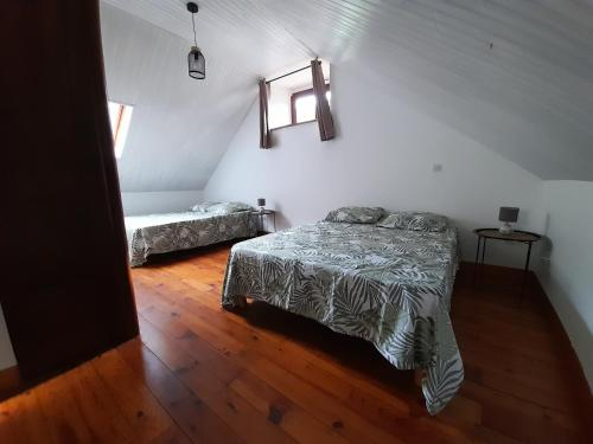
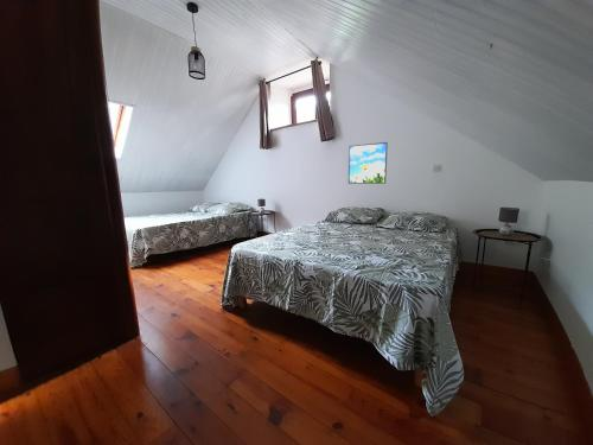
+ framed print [347,141,389,185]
